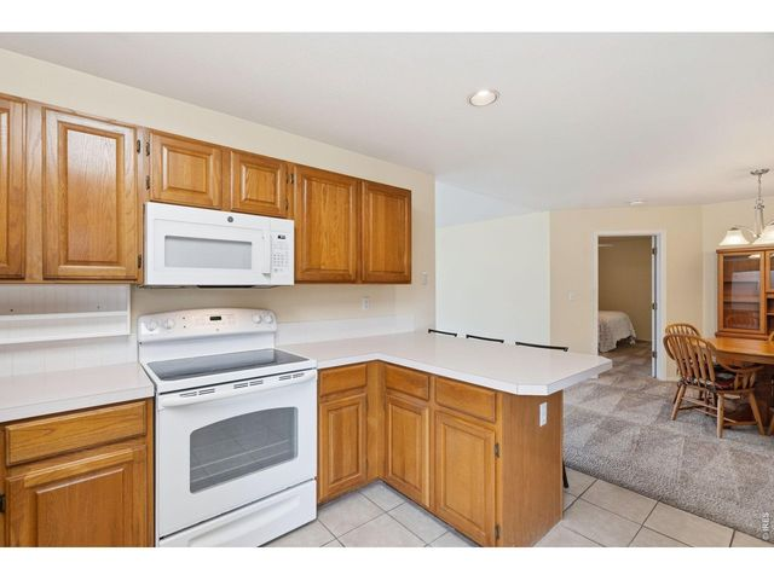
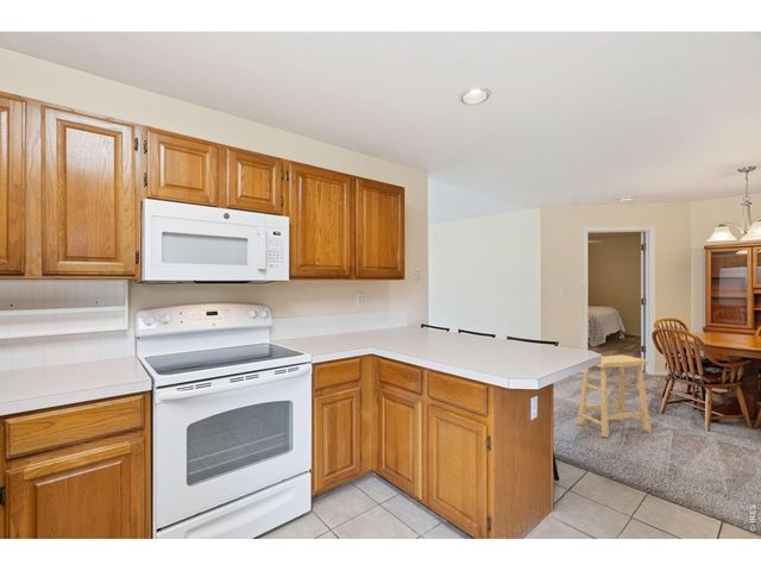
+ stool [577,353,653,439]
